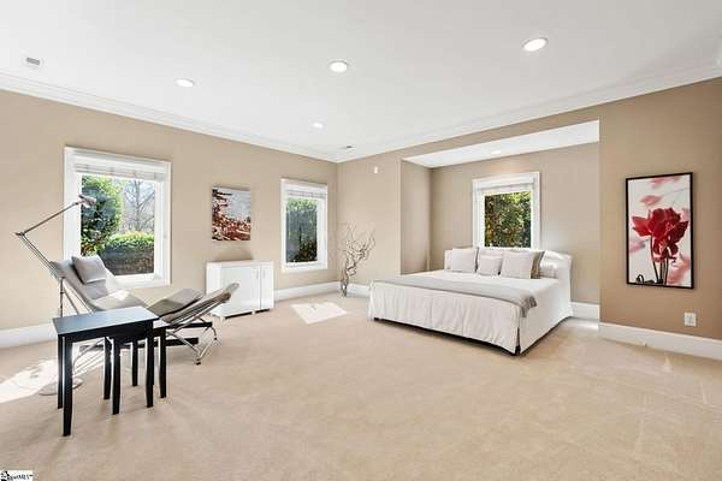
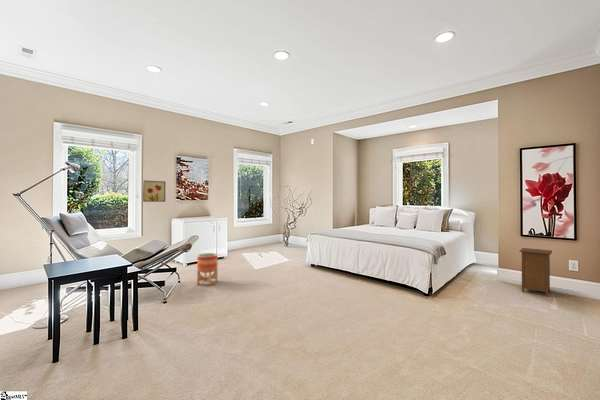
+ nightstand [519,247,553,297]
+ wall art [142,179,166,203]
+ planter [196,252,219,286]
